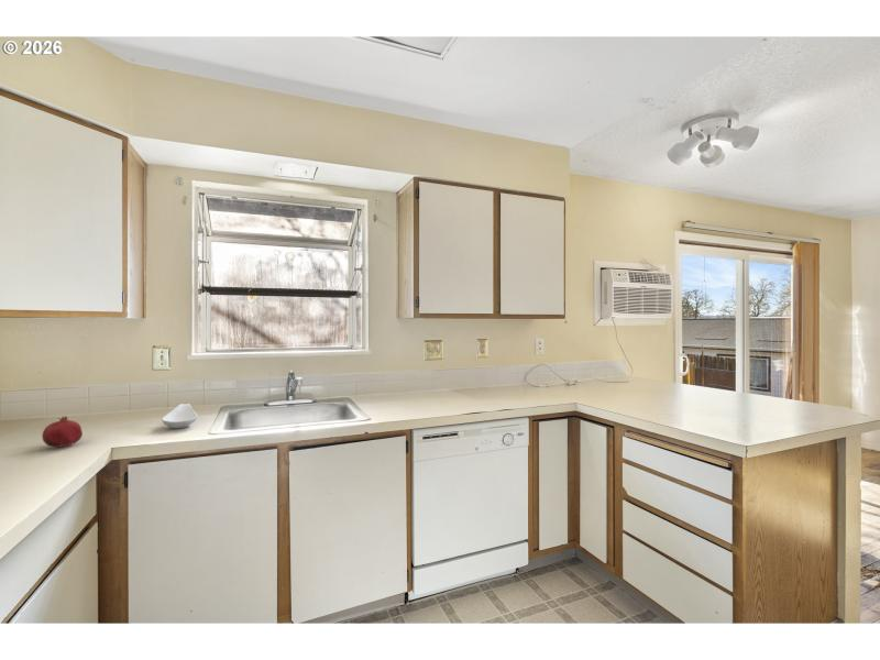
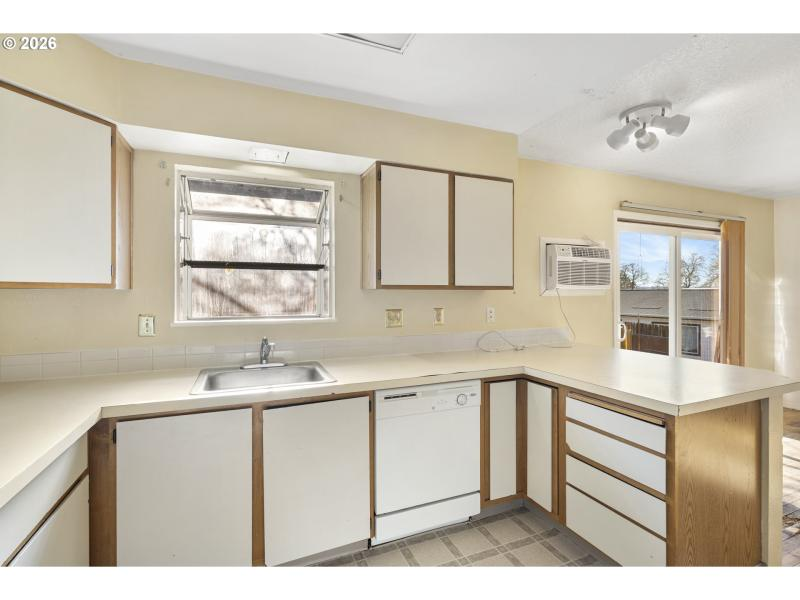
- fruit [41,415,84,449]
- spoon rest [161,403,198,429]
